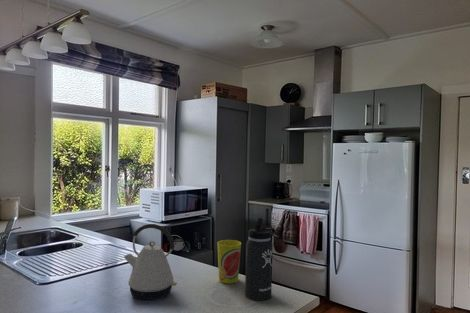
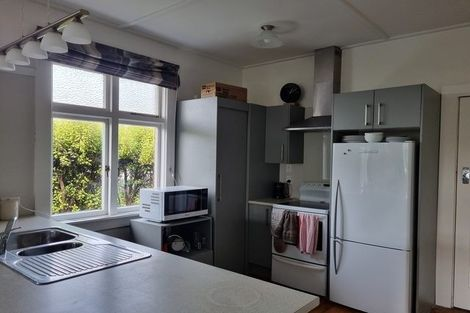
- kettle [123,223,178,300]
- cup [216,239,242,284]
- thermos bottle [244,217,276,301]
